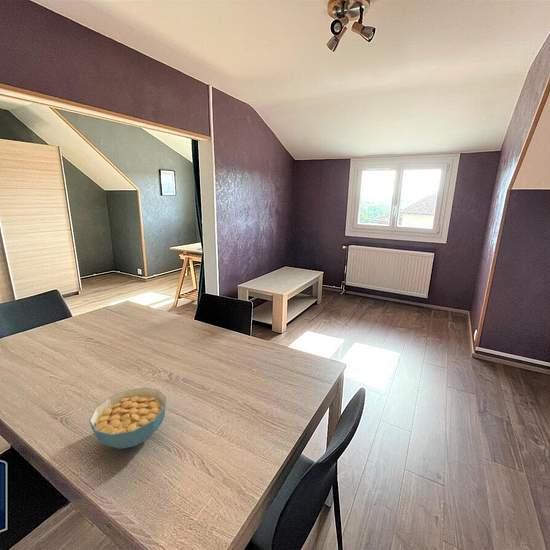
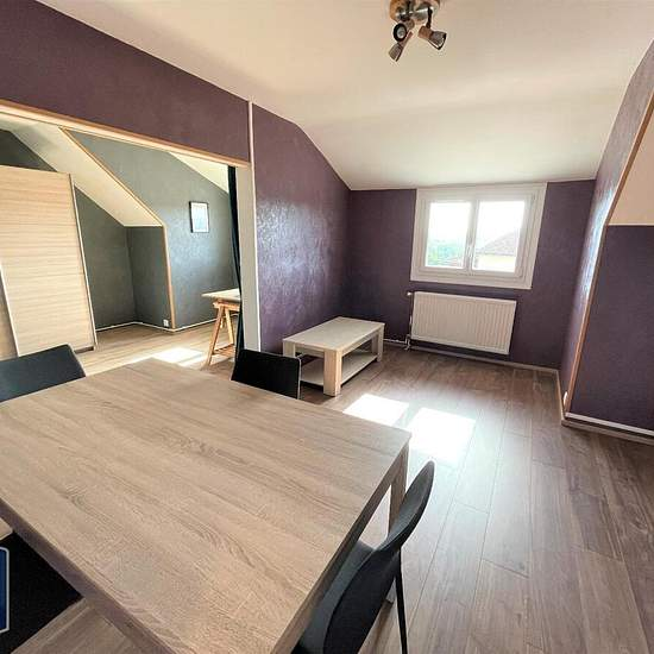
- cereal bowl [88,386,167,450]
